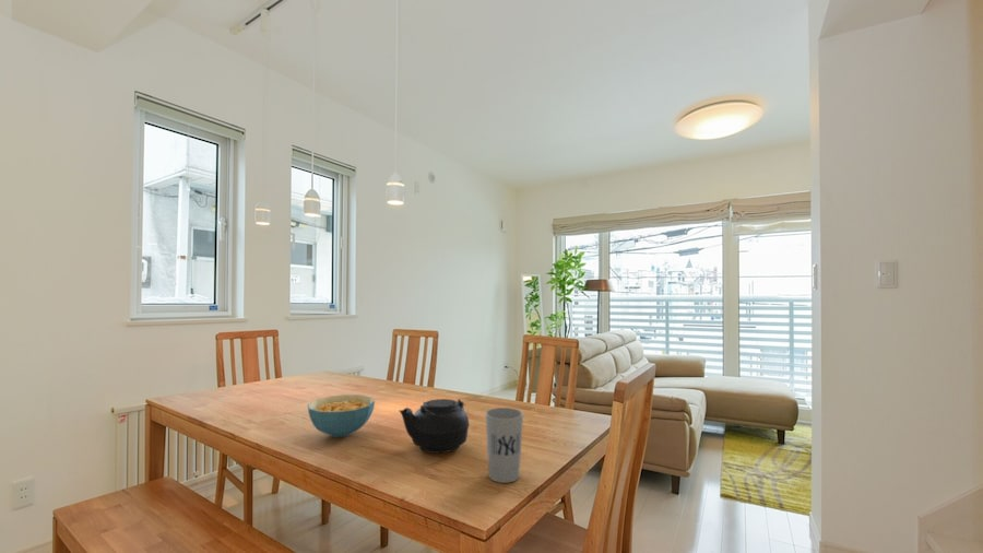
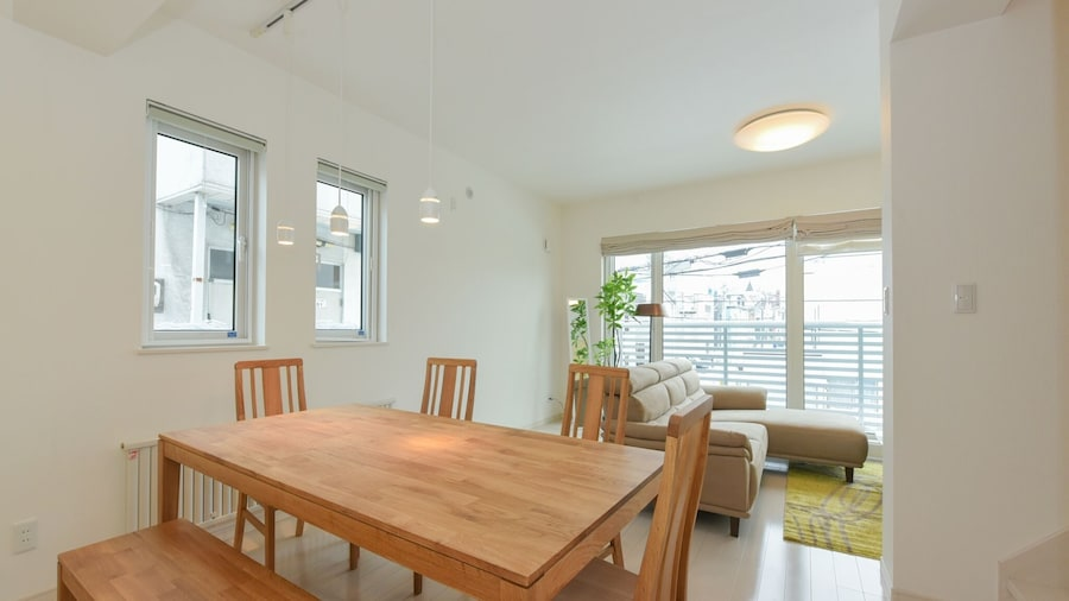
- cereal bowl [307,393,376,438]
- cup [484,407,524,484]
- teapot [398,398,471,455]
